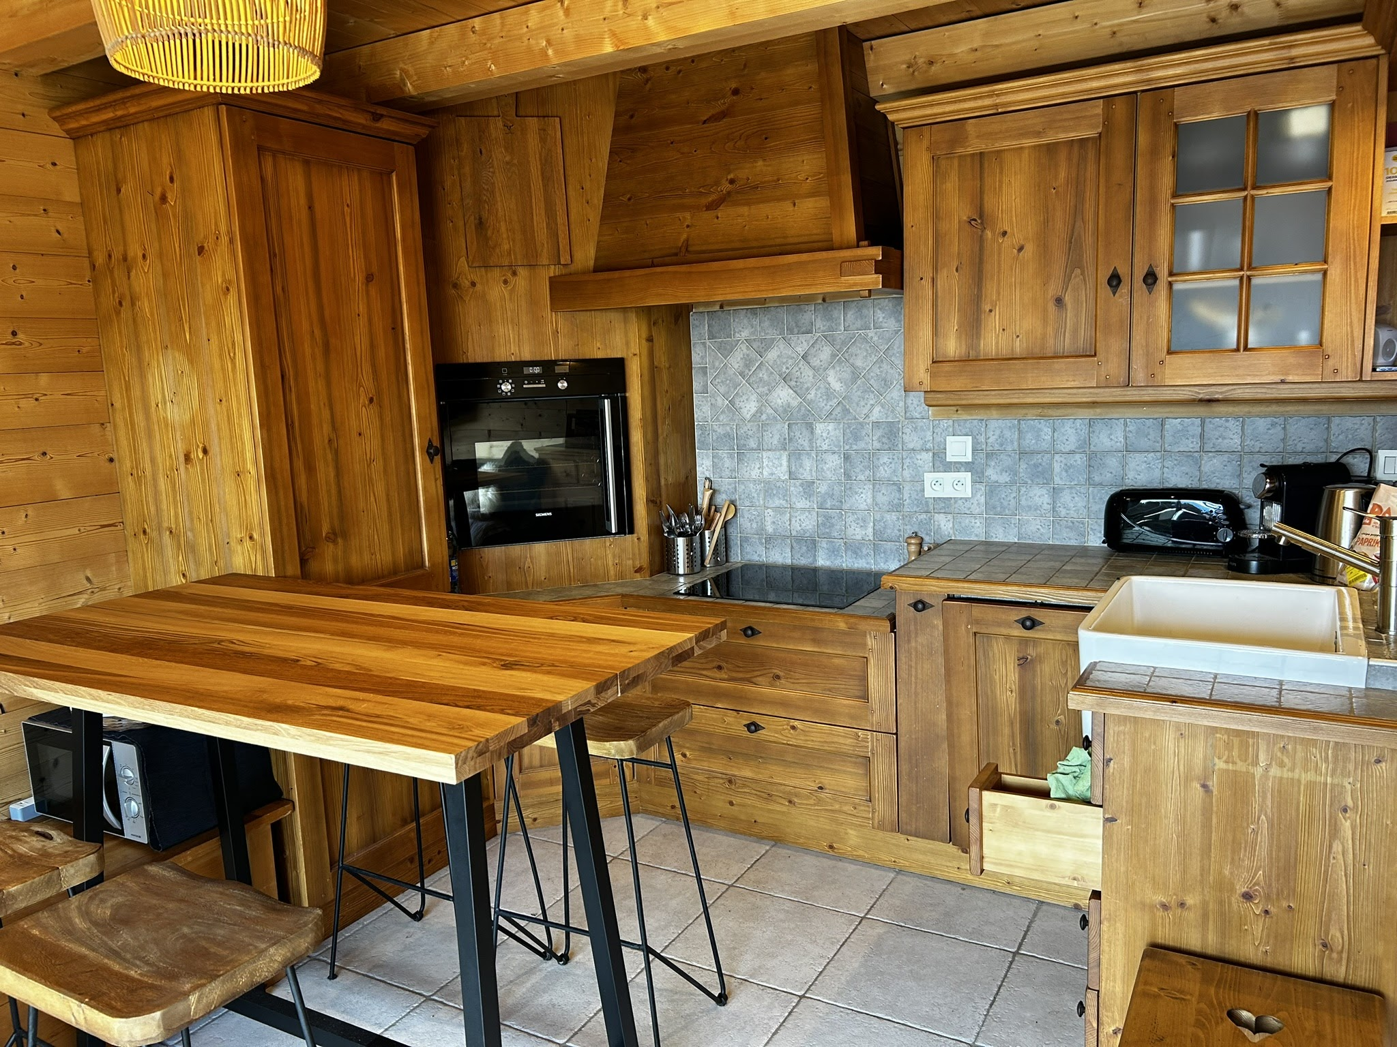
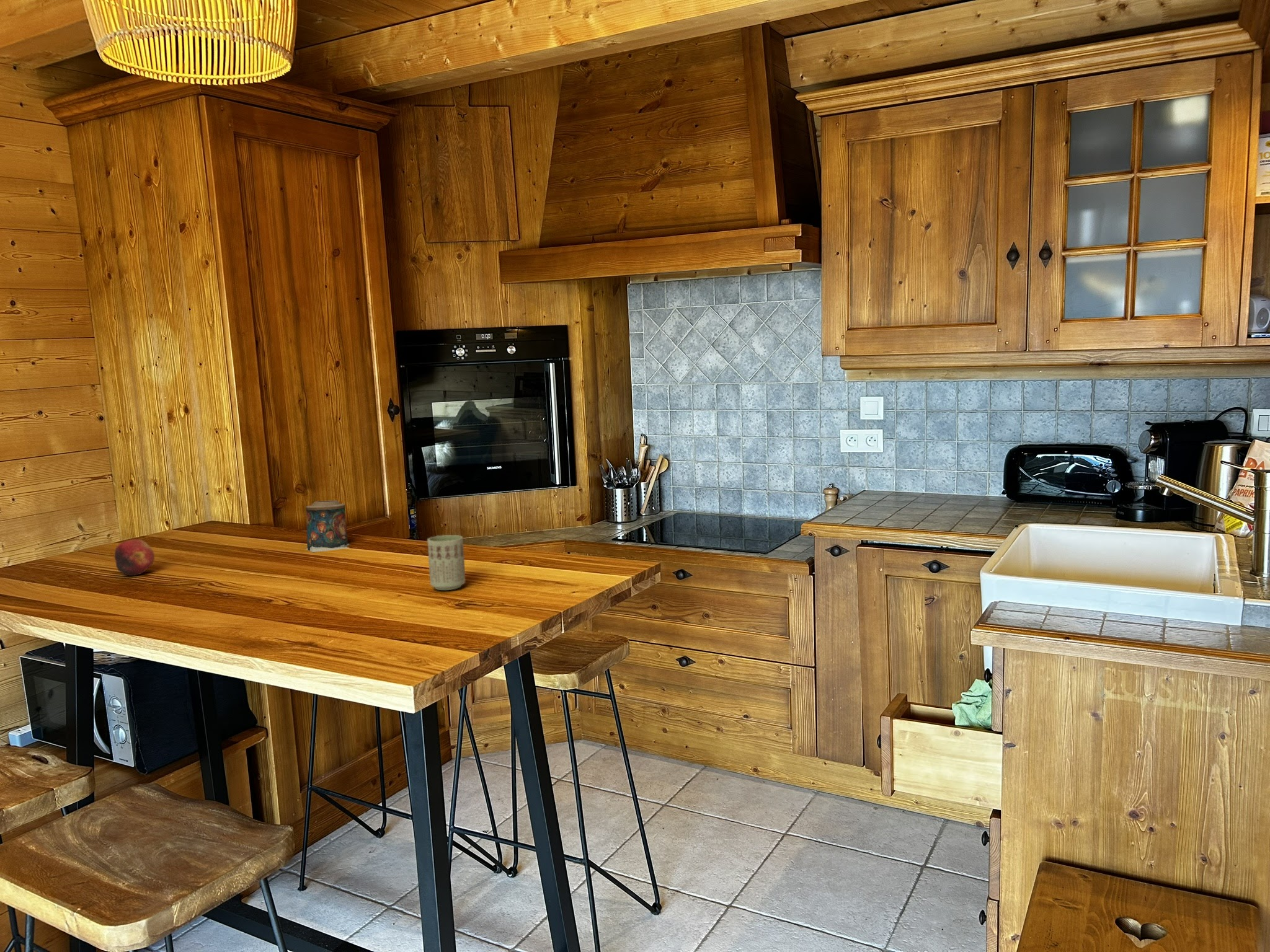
+ fruit [114,539,155,576]
+ candle [305,500,350,553]
+ cup [427,534,466,591]
